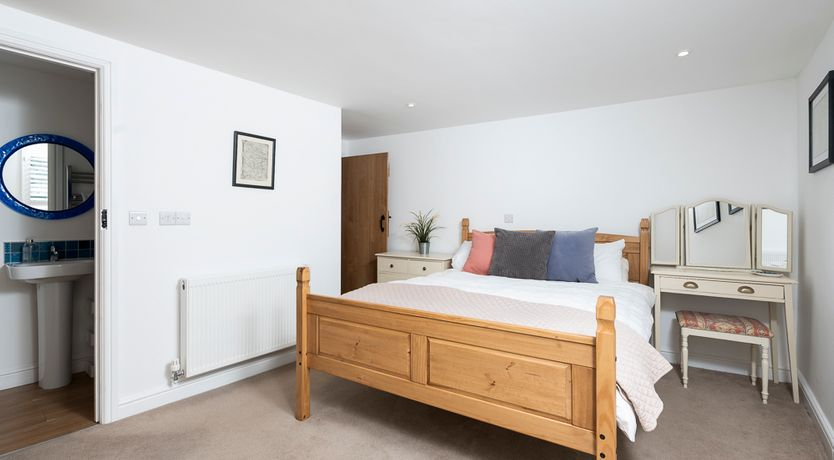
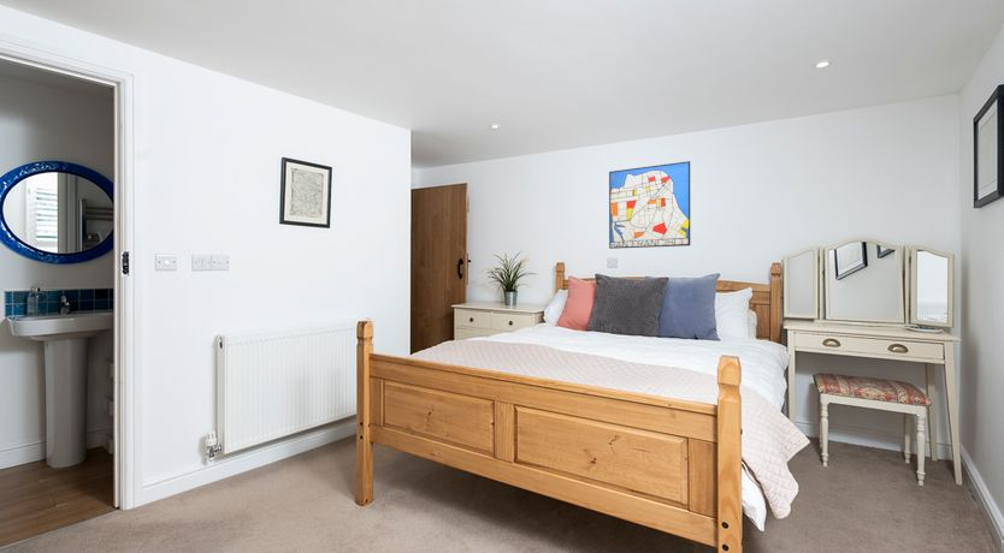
+ wall art [608,160,691,250]
